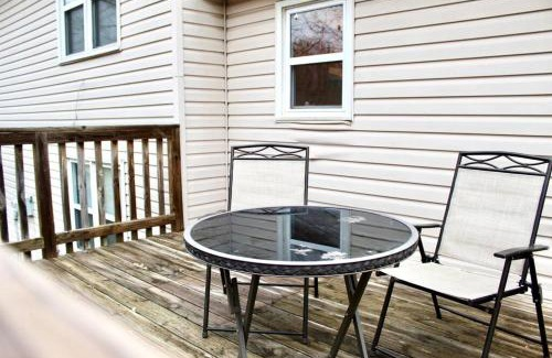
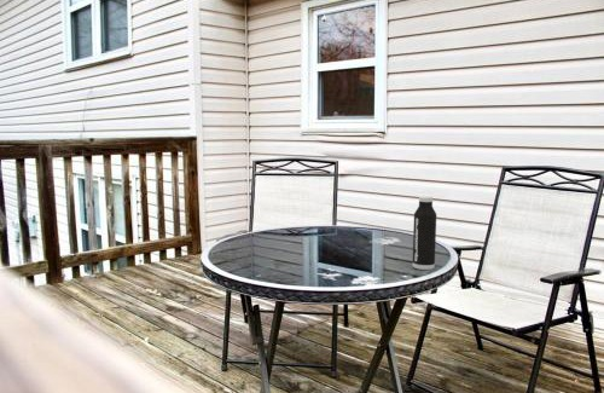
+ water bottle [412,195,437,271]
